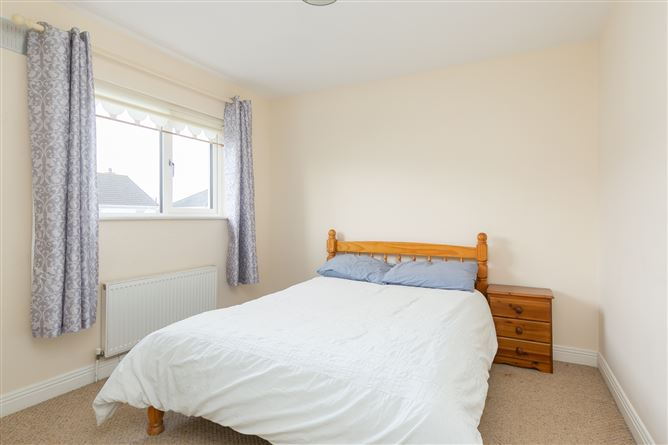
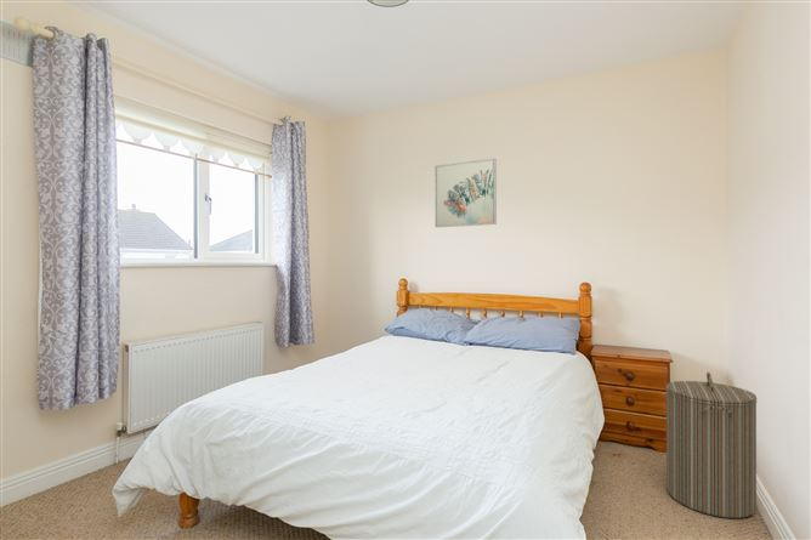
+ wall art [433,158,498,228]
+ laundry hamper [664,371,758,519]
